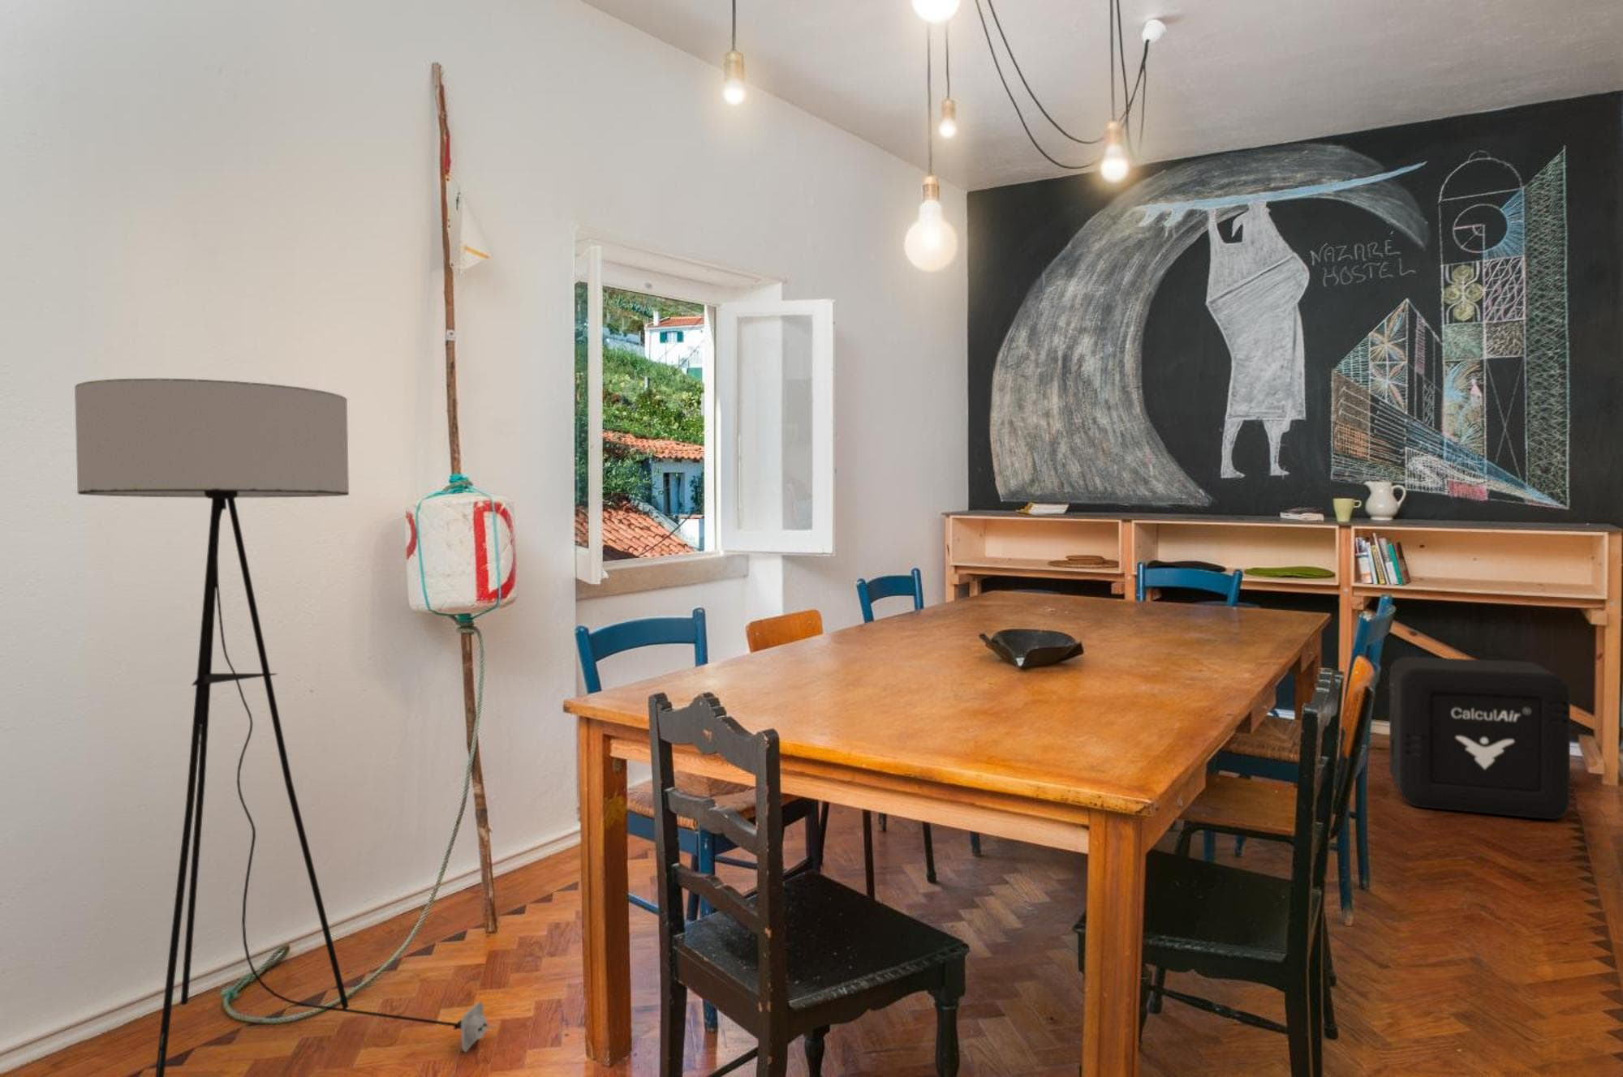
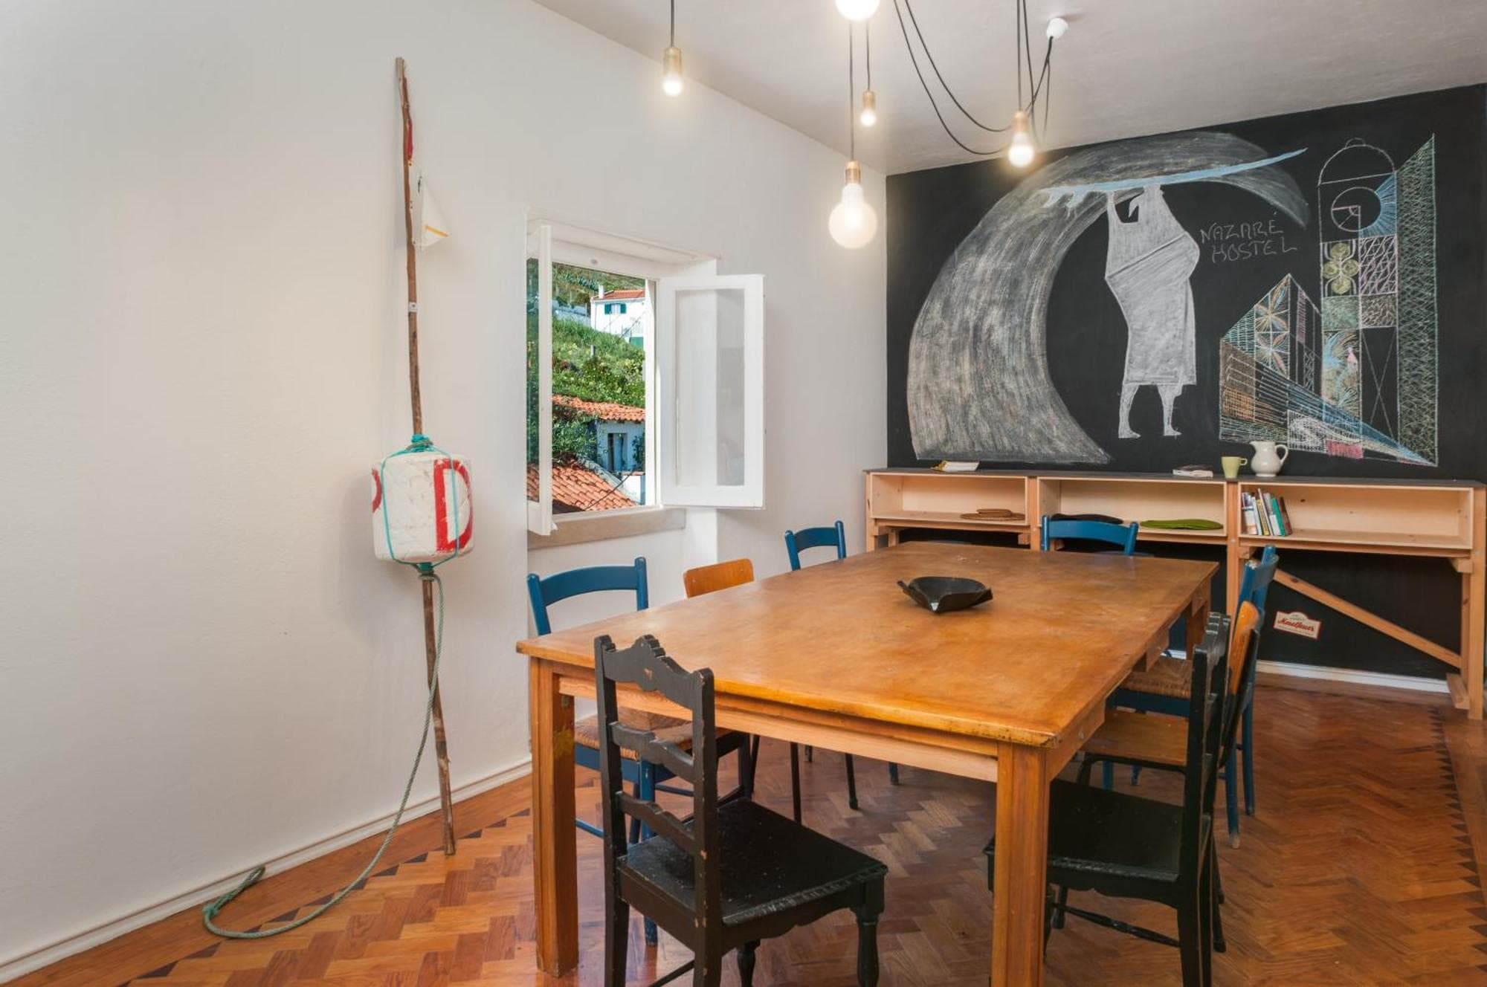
- air purifier [1389,656,1571,820]
- floor lamp [73,377,497,1077]
